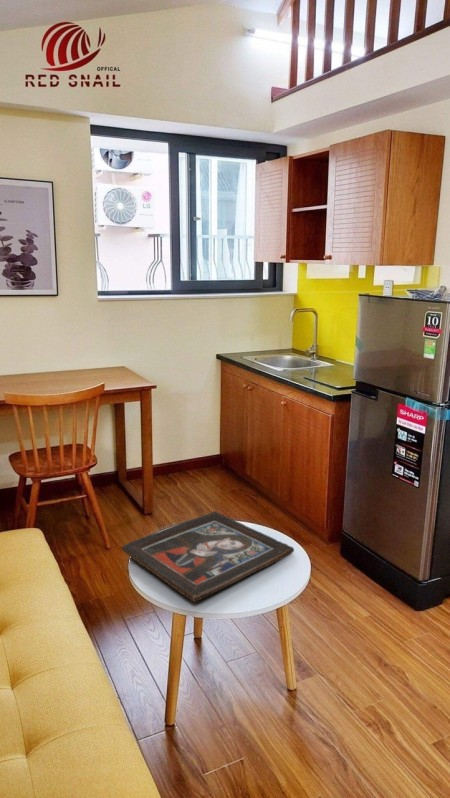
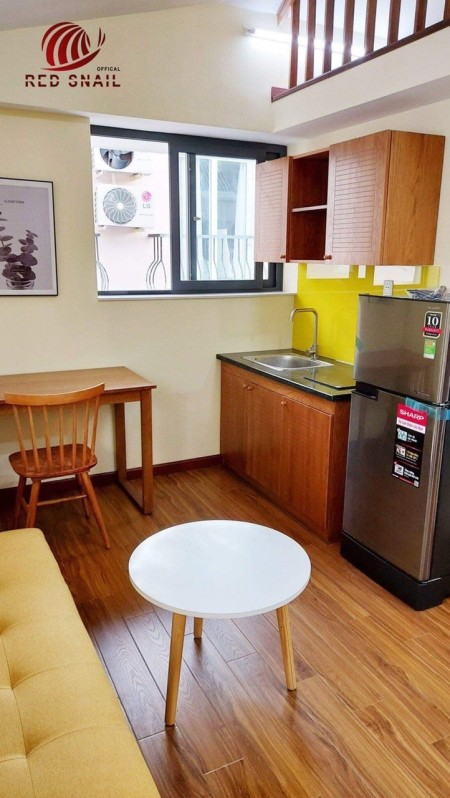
- religious icon [121,510,295,603]
